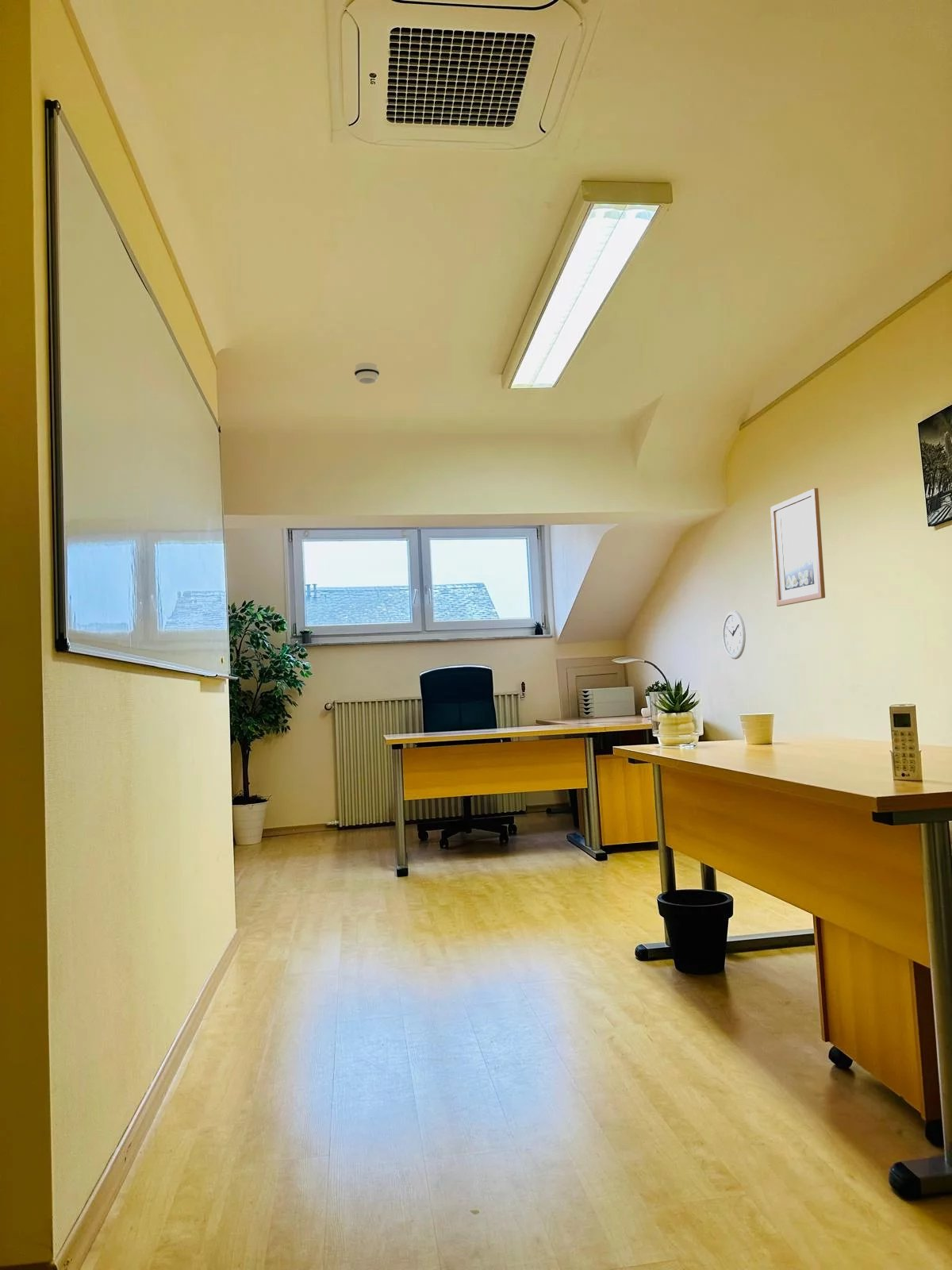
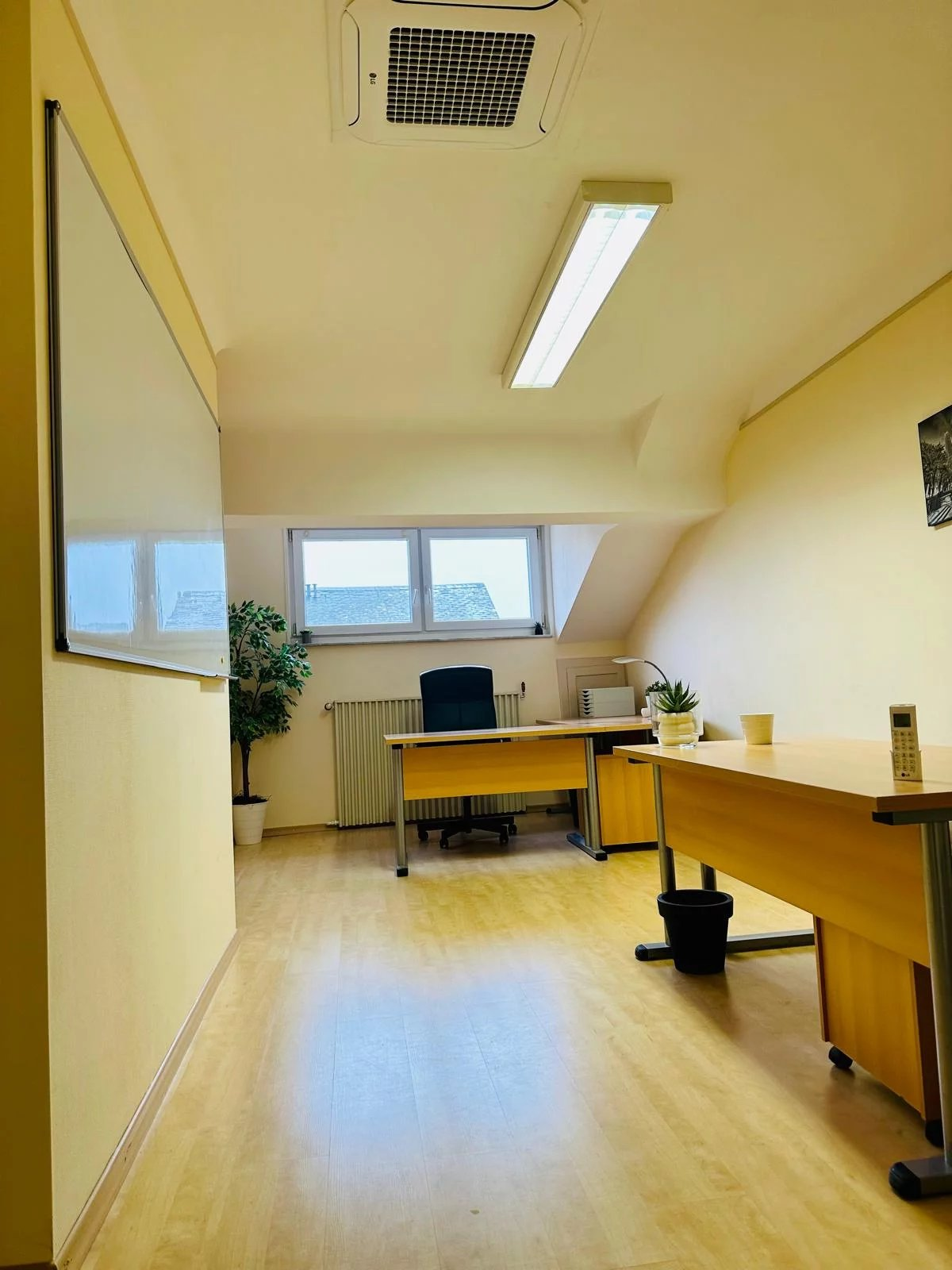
- wall clock [722,610,747,660]
- wall art [770,487,826,607]
- smoke detector [354,362,380,385]
